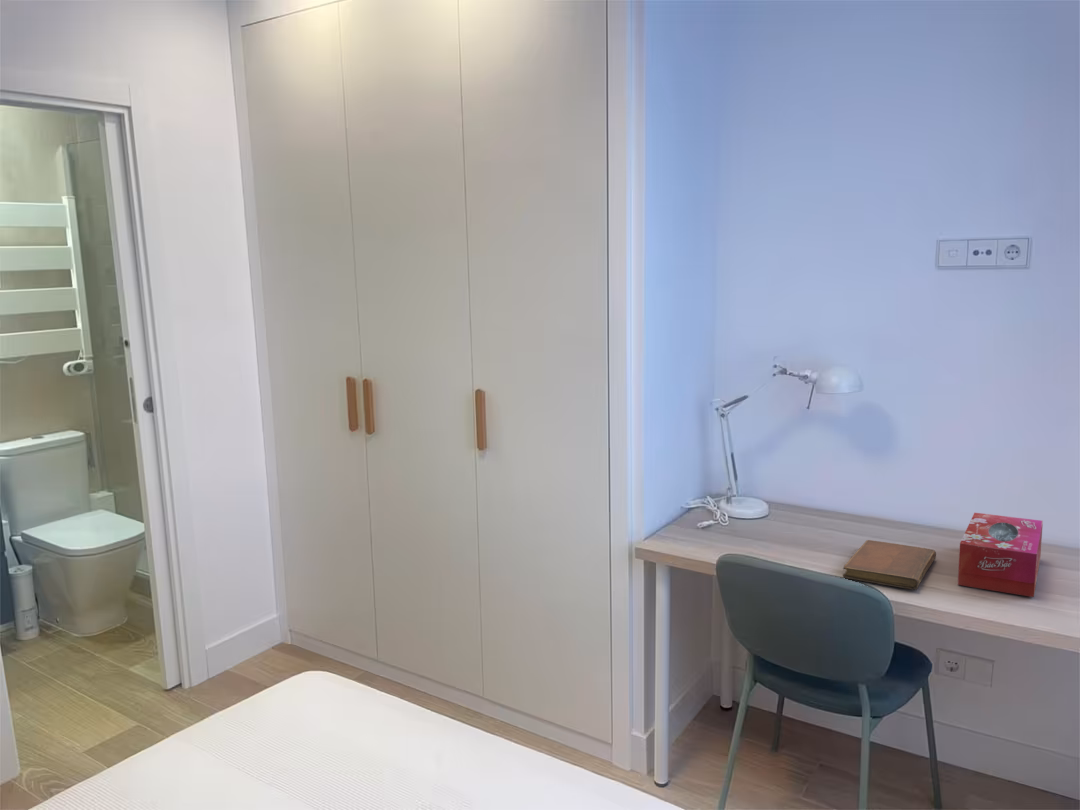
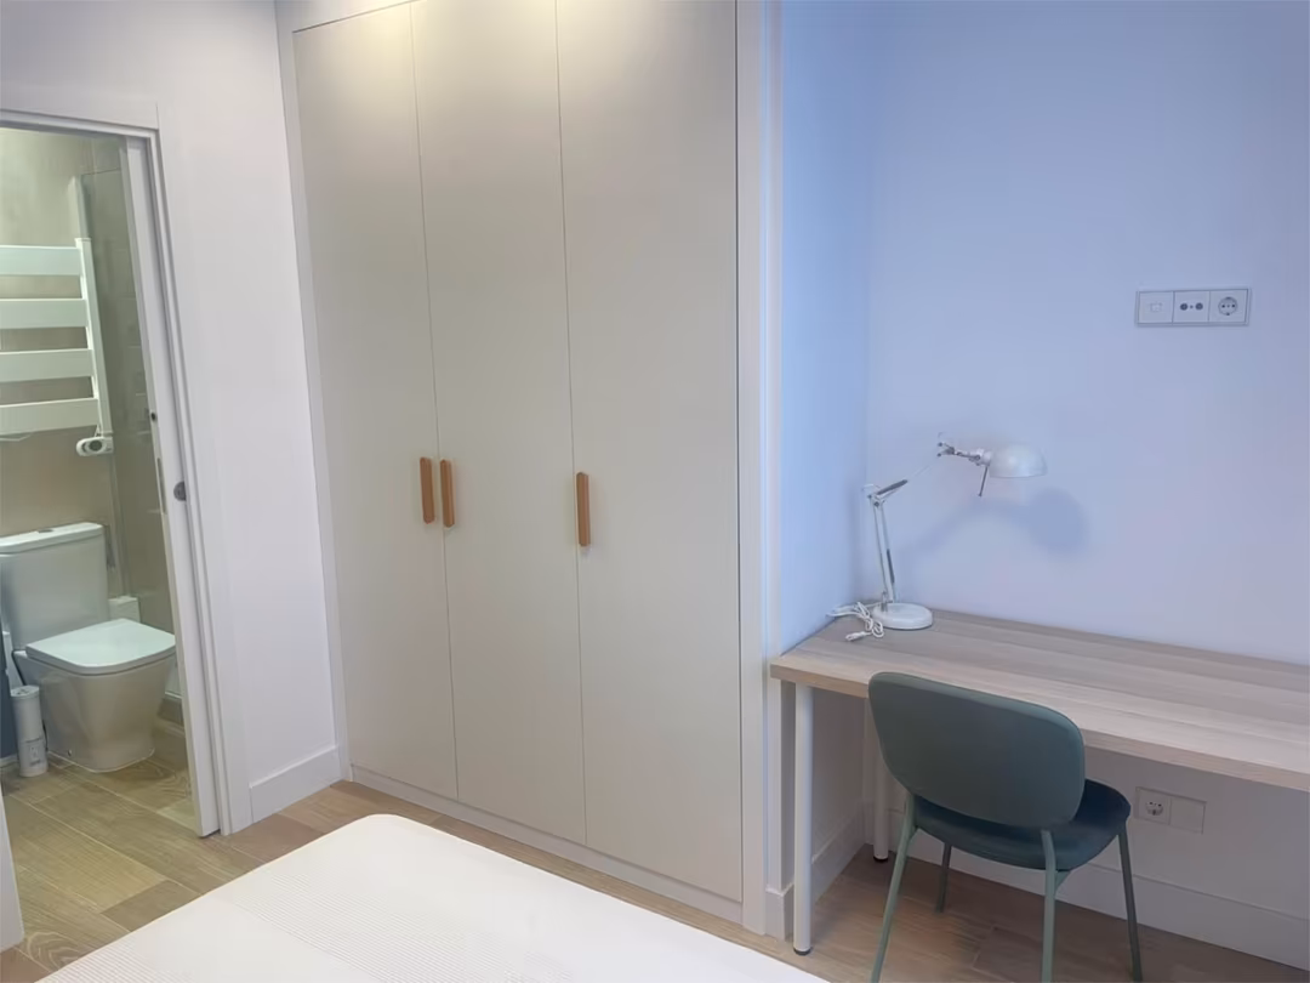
- notebook [842,539,937,591]
- tissue box [957,512,1044,598]
